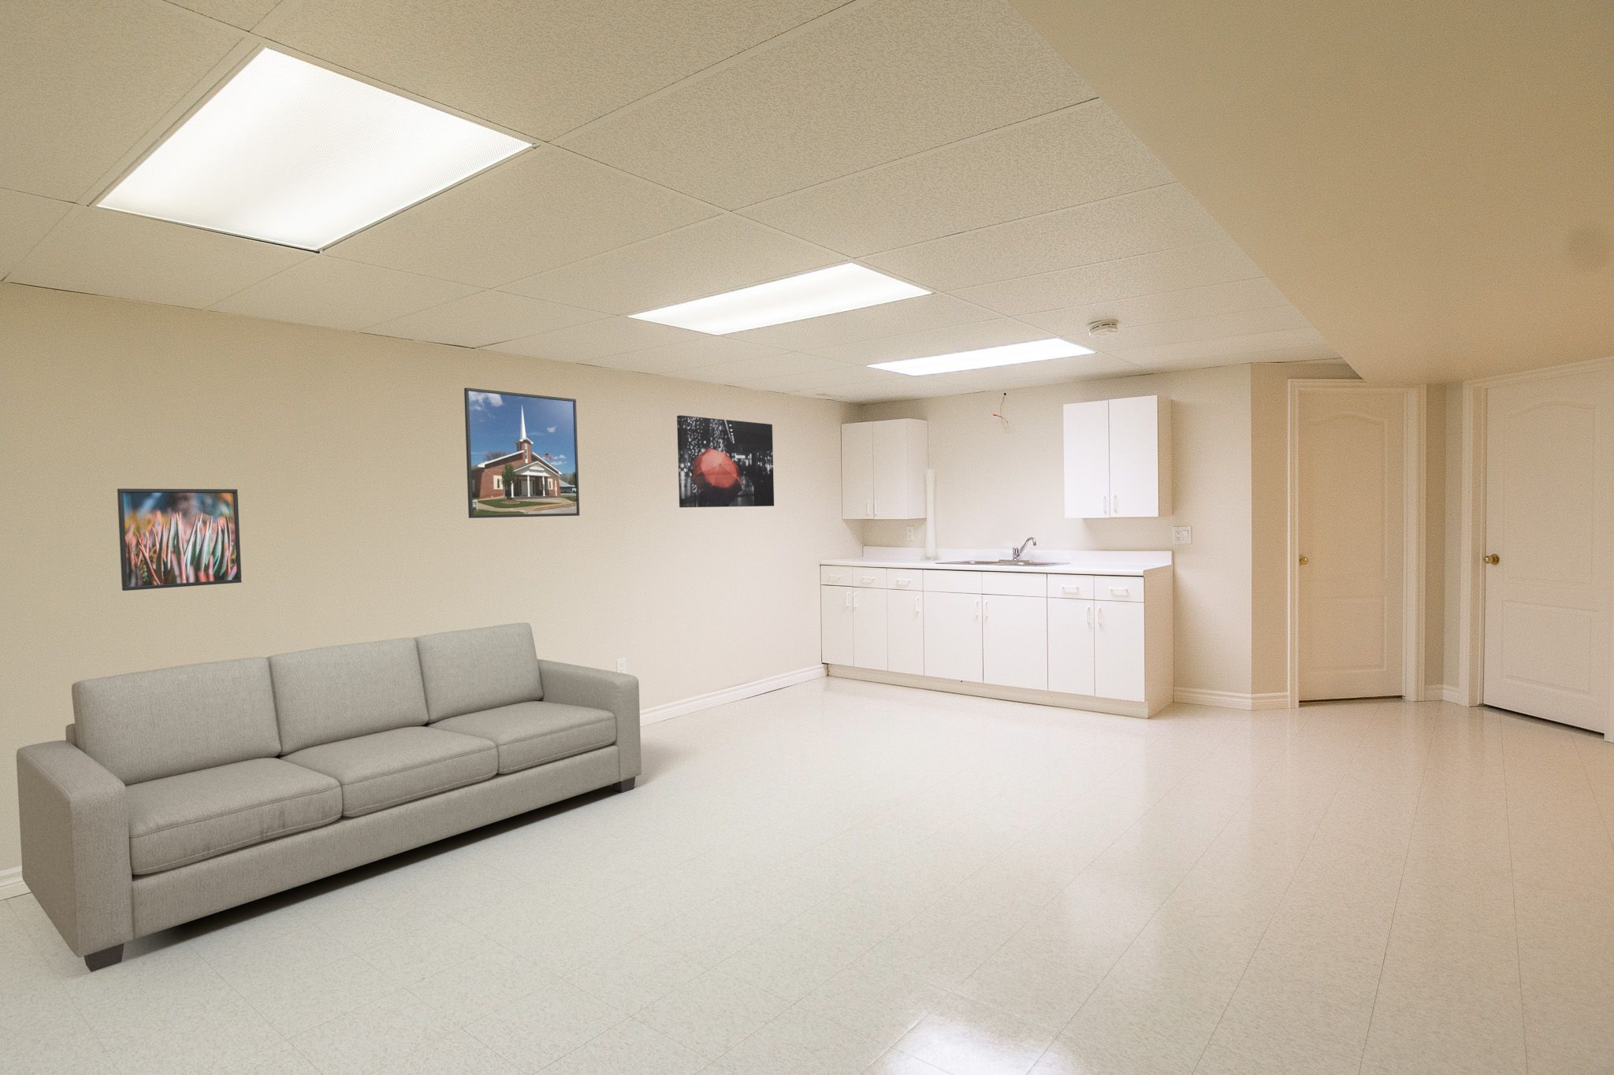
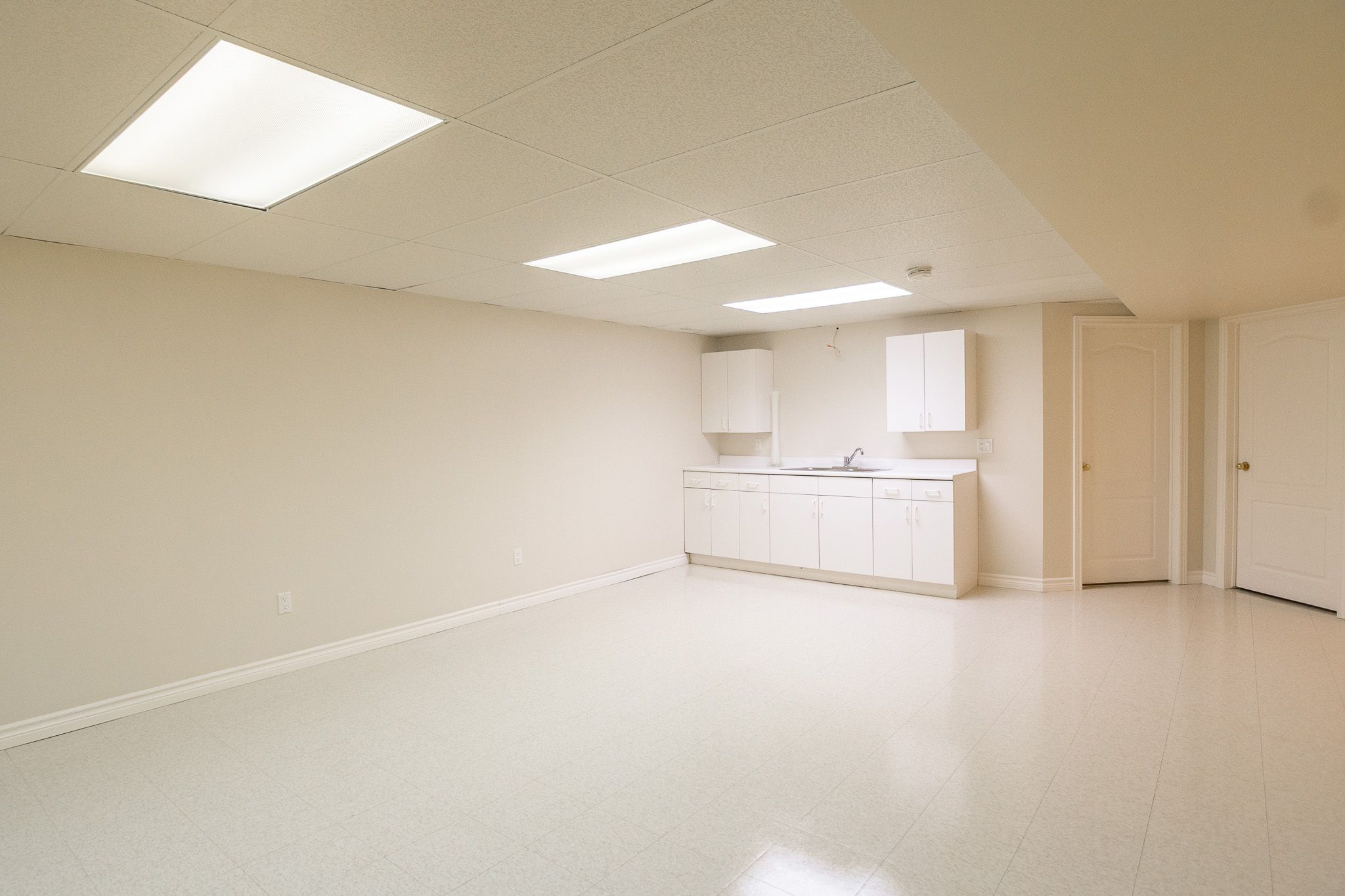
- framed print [463,386,580,520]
- sofa [16,621,642,973]
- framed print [116,487,242,591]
- wall art [676,414,775,508]
